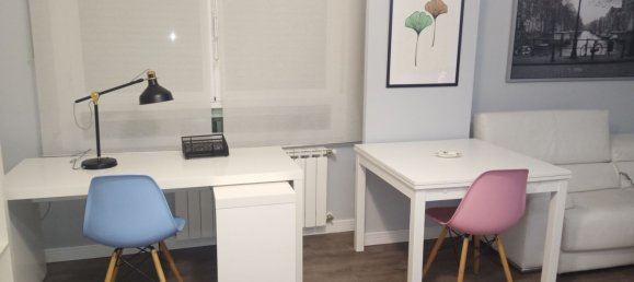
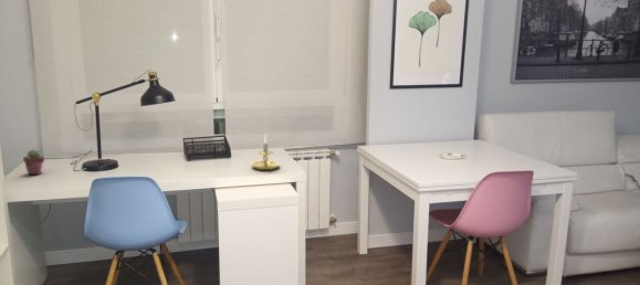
+ candle holder [251,134,281,171]
+ potted succulent [22,148,45,176]
